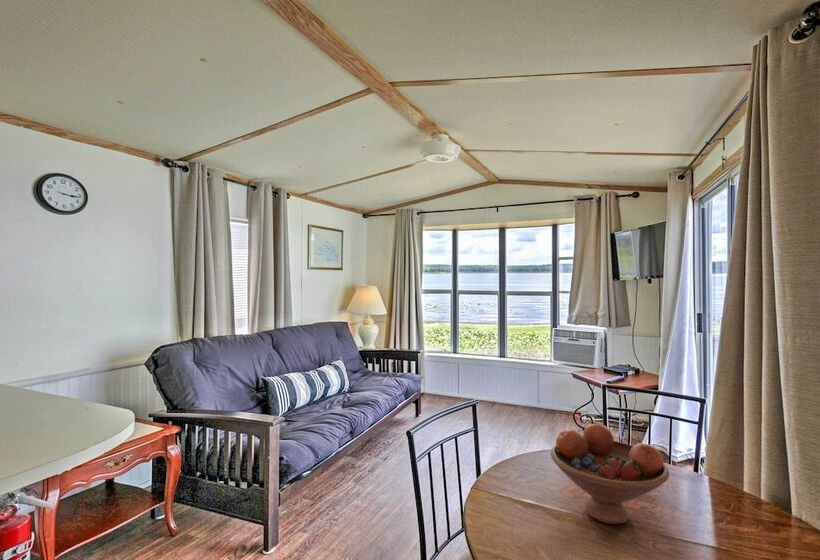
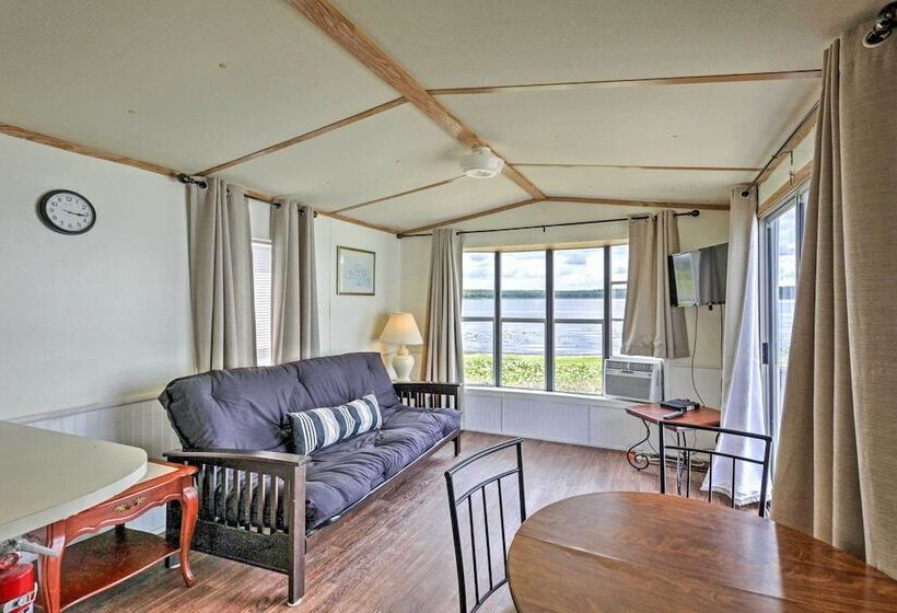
- fruit bowl [550,423,670,525]
